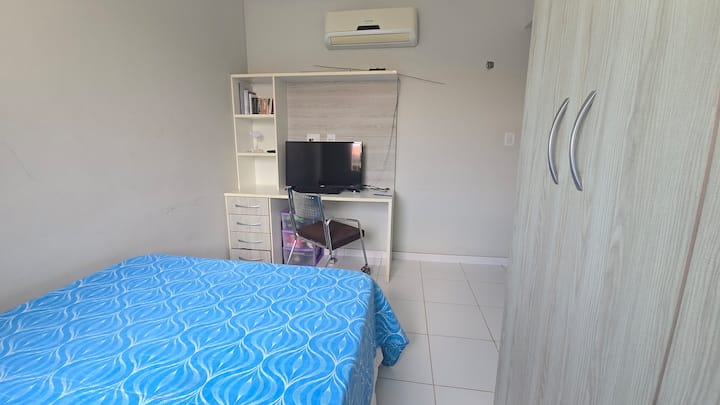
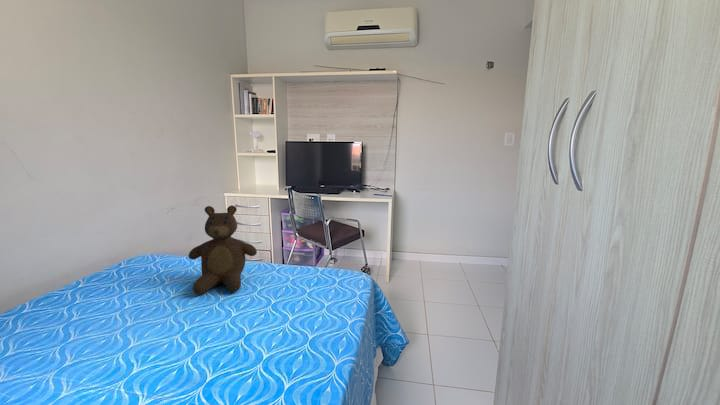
+ teddy bear [188,205,258,296]
